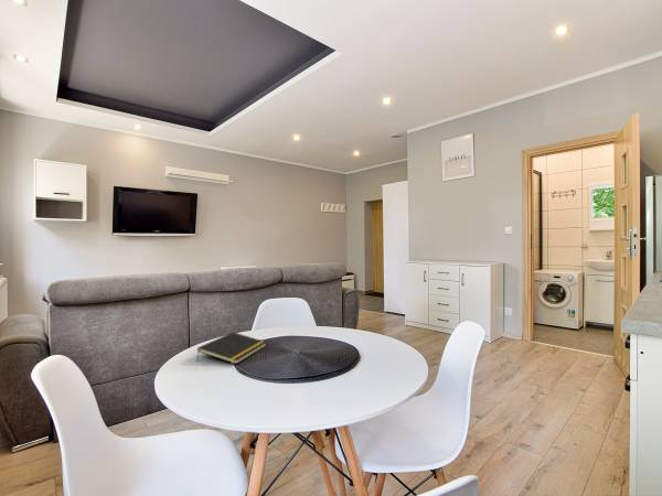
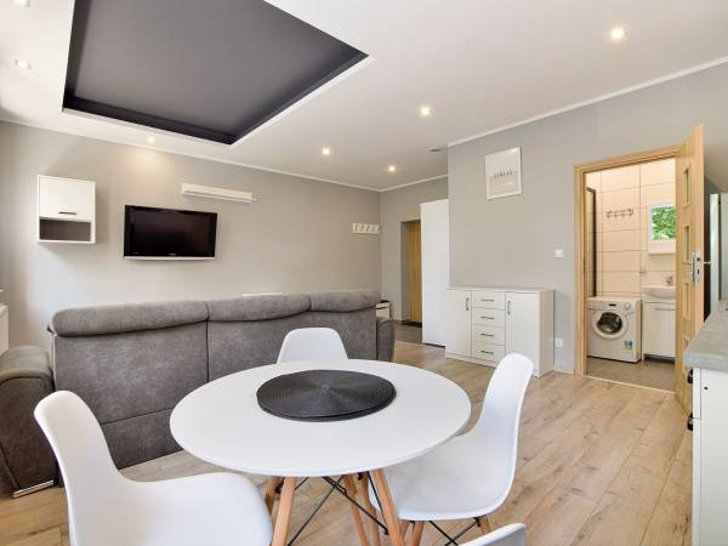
- notepad [195,331,268,365]
